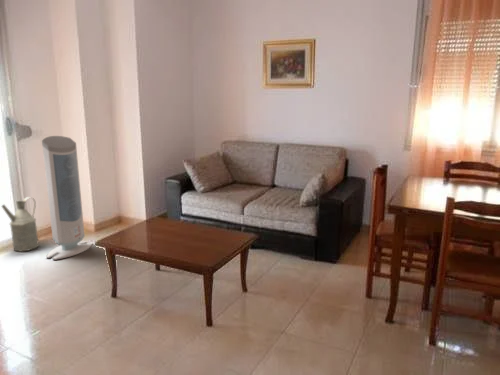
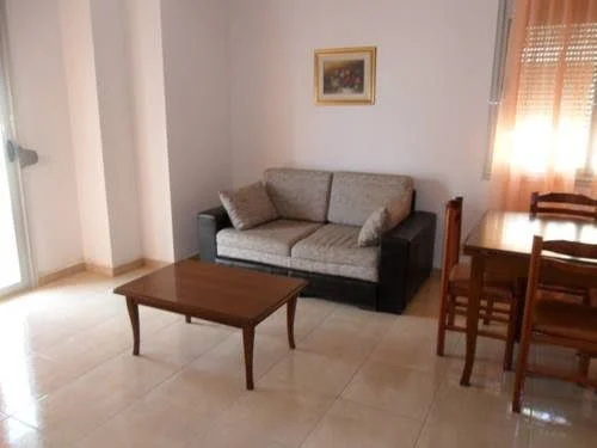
- air purifier [41,135,94,261]
- watering can [1,196,40,253]
